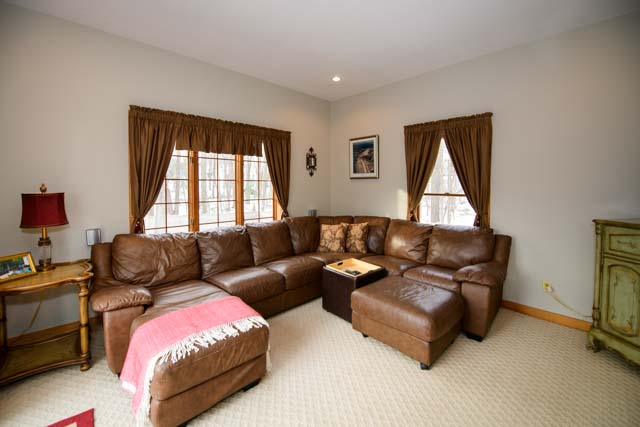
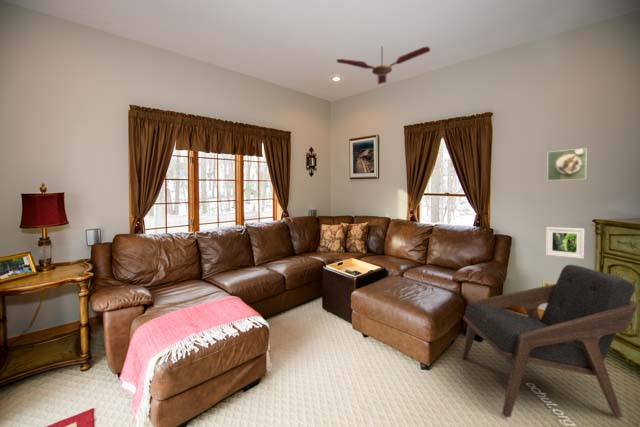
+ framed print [546,147,588,182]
+ lounge chair [461,264,640,427]
+ ceiling fan [335,45,431,86]
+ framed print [545,226,586,260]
